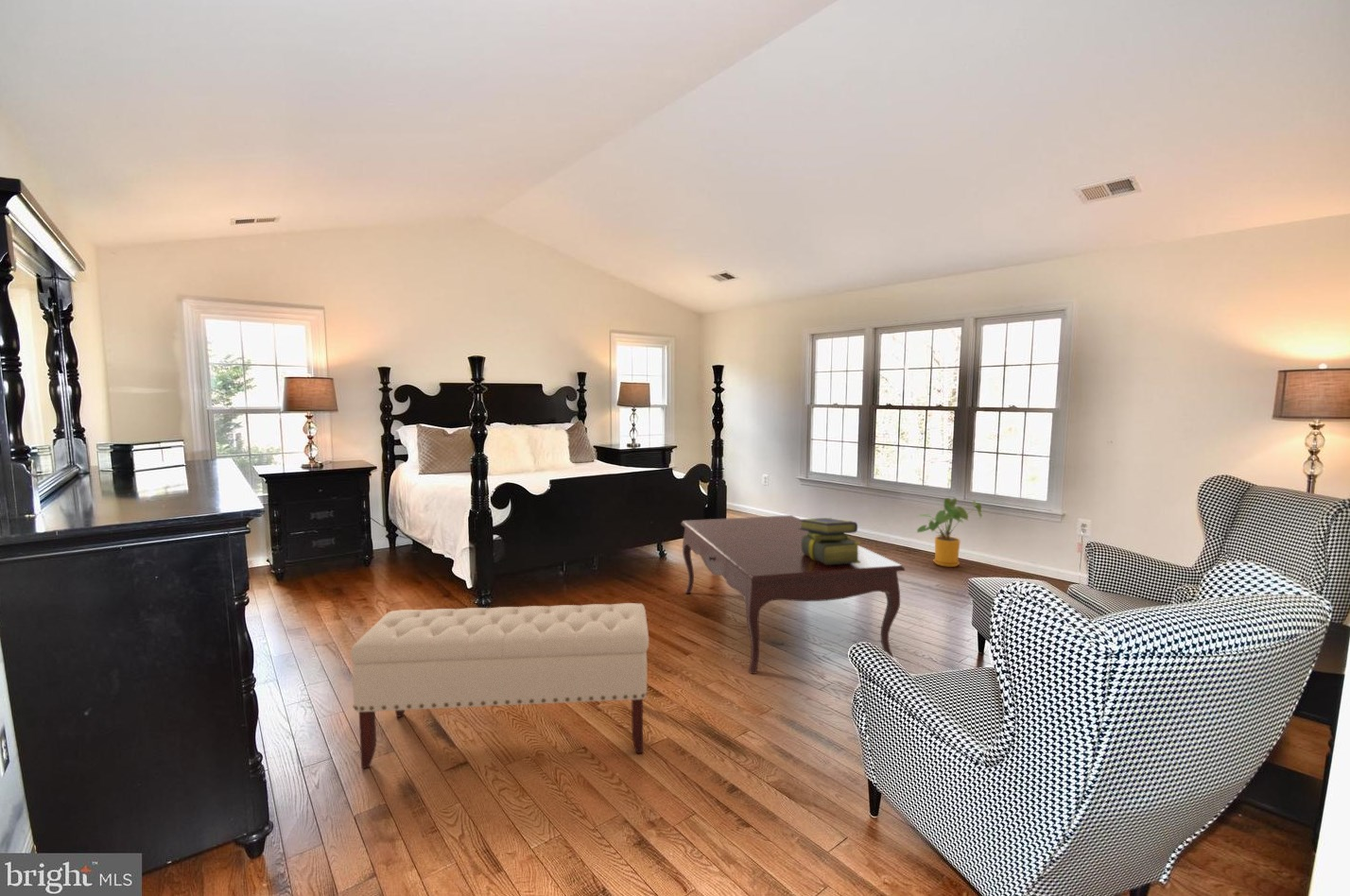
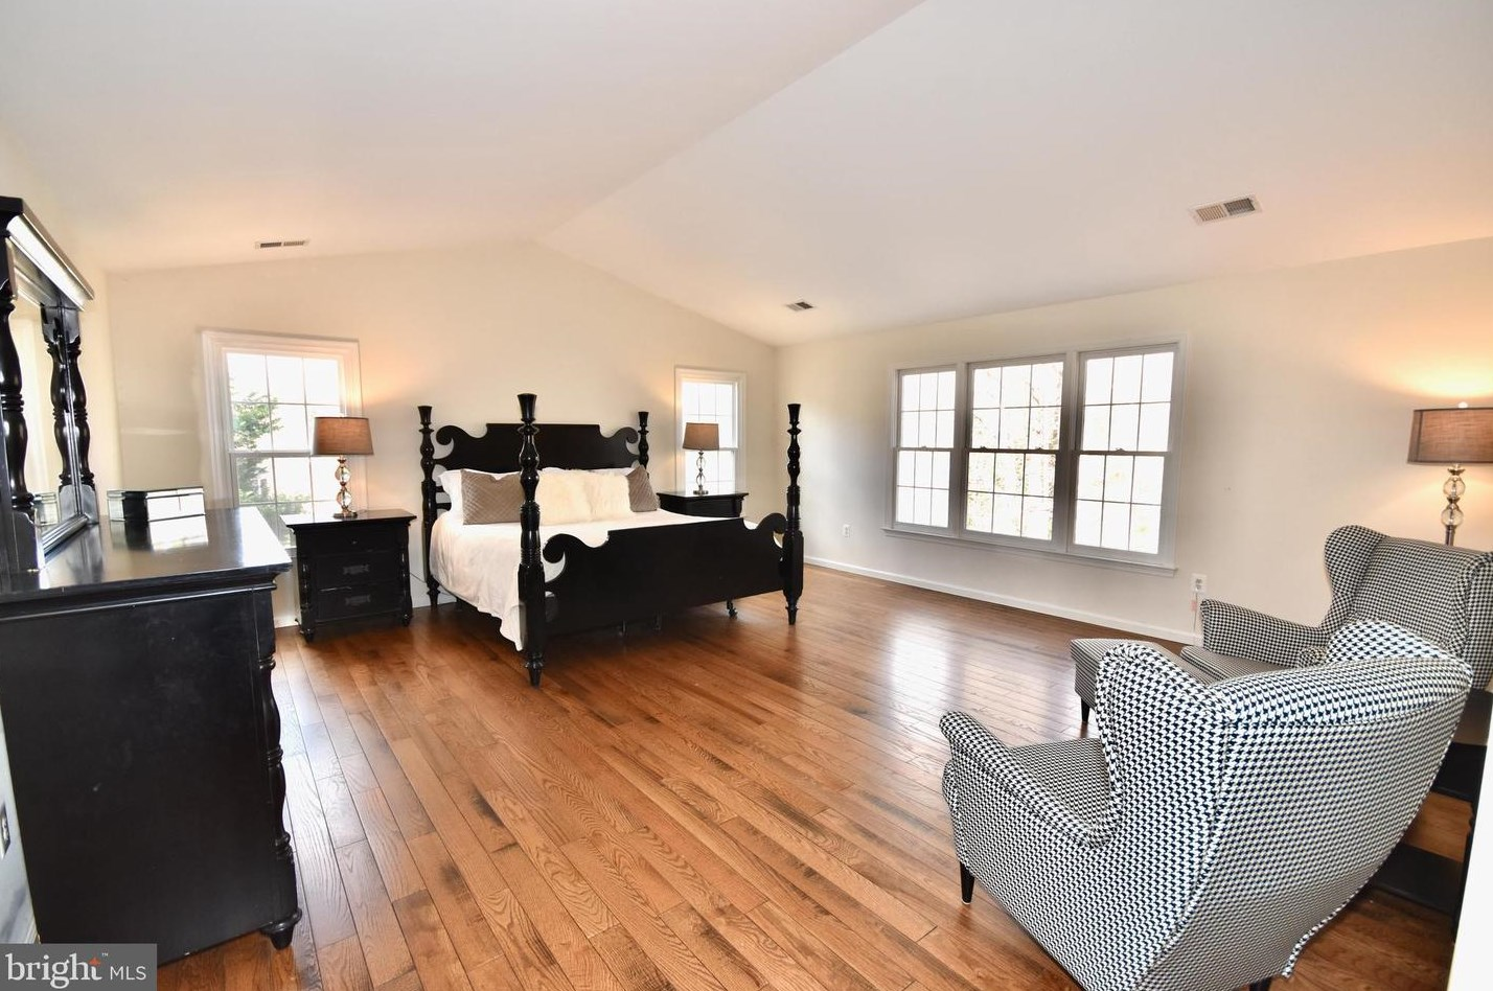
- stack of books [800,517,861,564]
- coffee table [680,514,906,675]
- bench [350,602,649,769]
- house plant [916,497,983,568]
